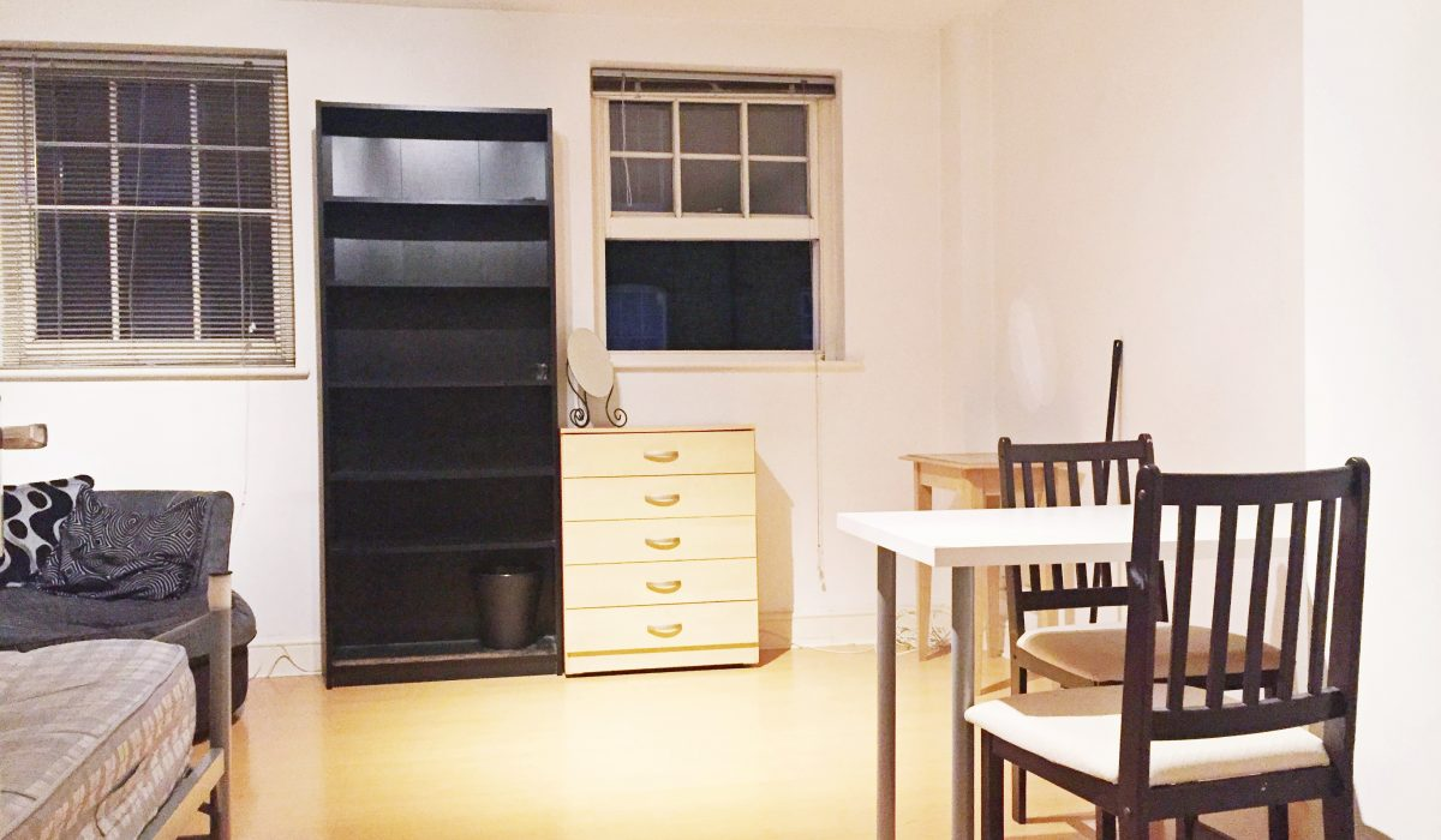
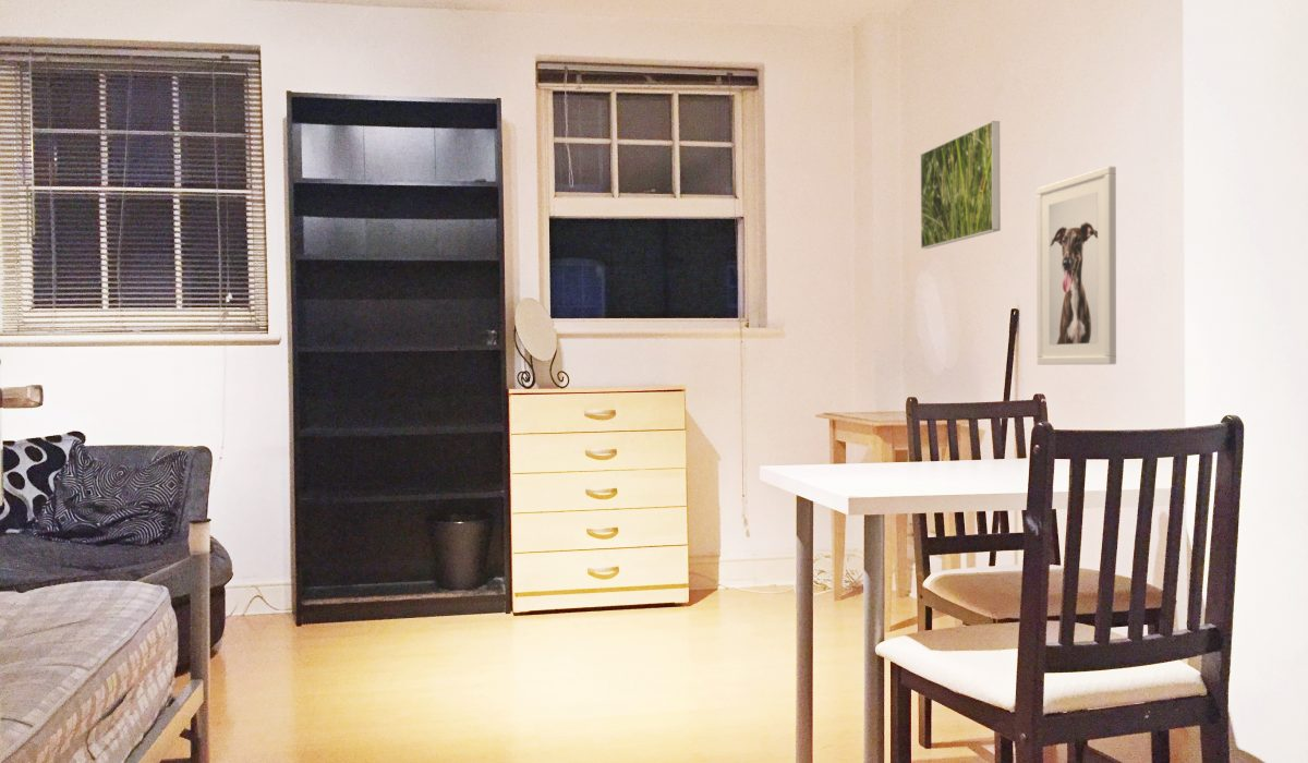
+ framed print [920,120,1002,250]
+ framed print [1036,165,1117,365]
